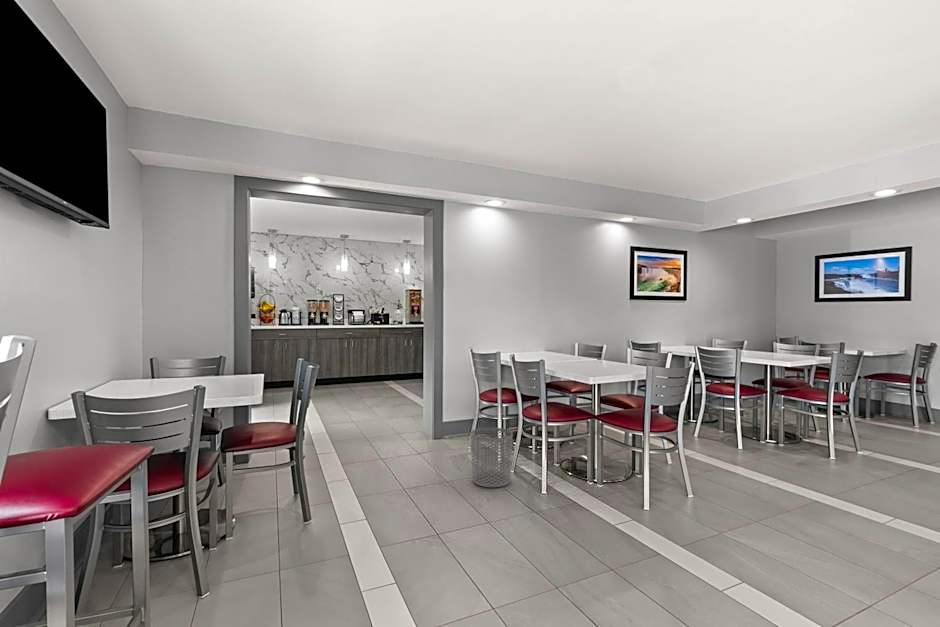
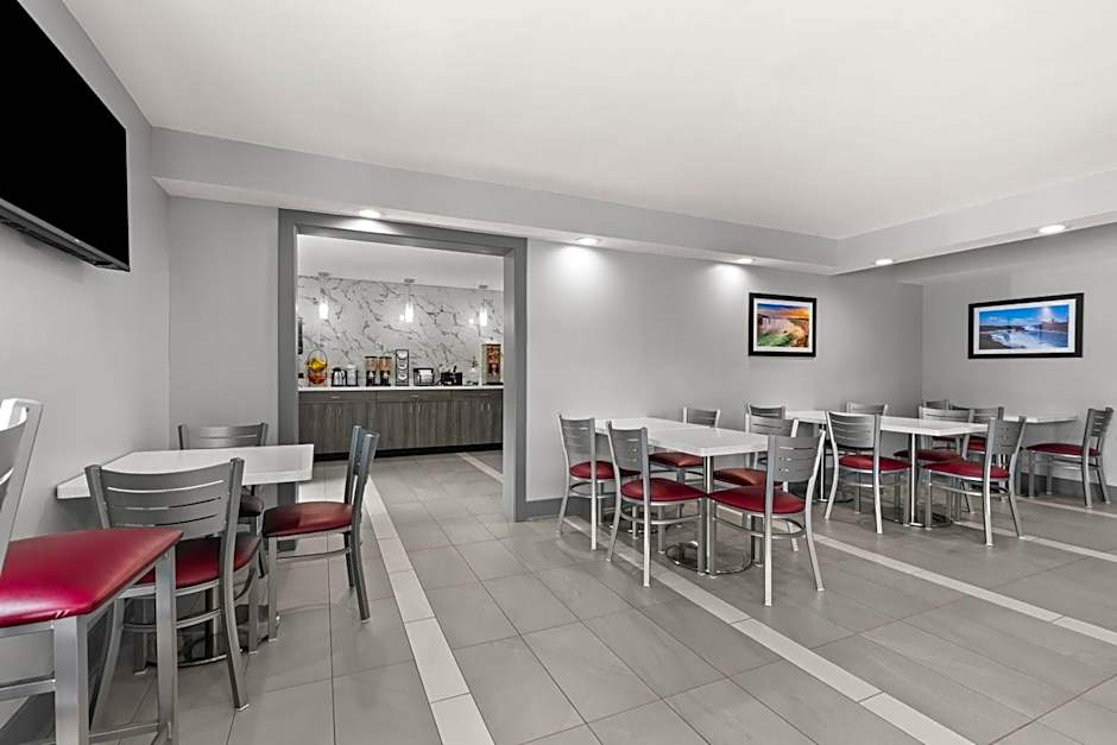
- waste bin [470,427,514,488]
